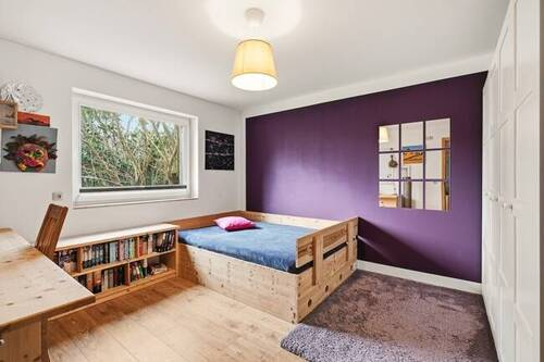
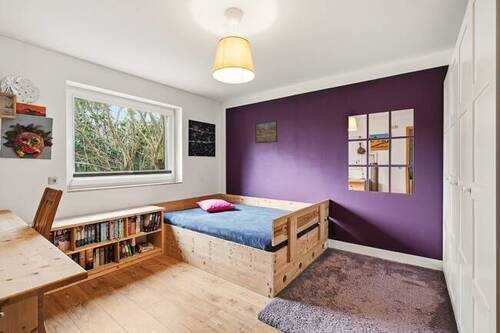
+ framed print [254,119,279,144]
